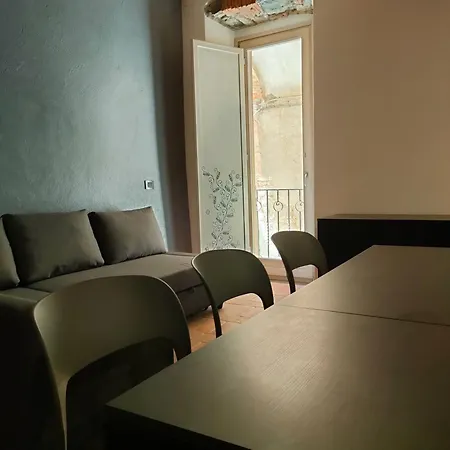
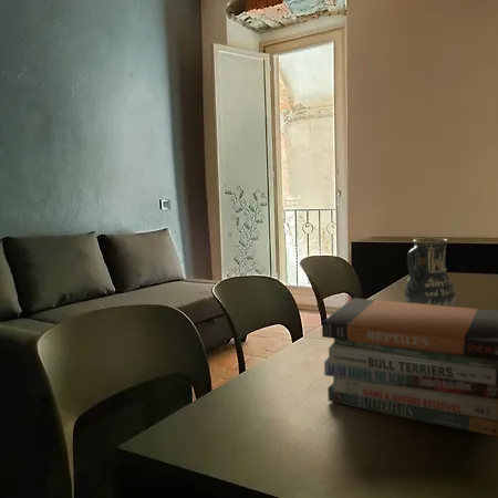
+ vase [403,237,457,307]
+ book stack [321,297,498,437]
